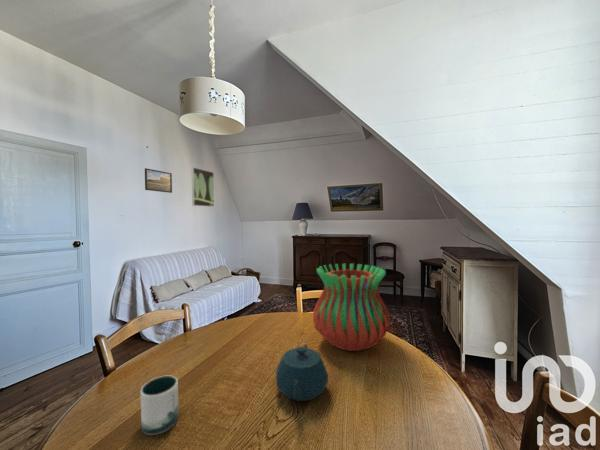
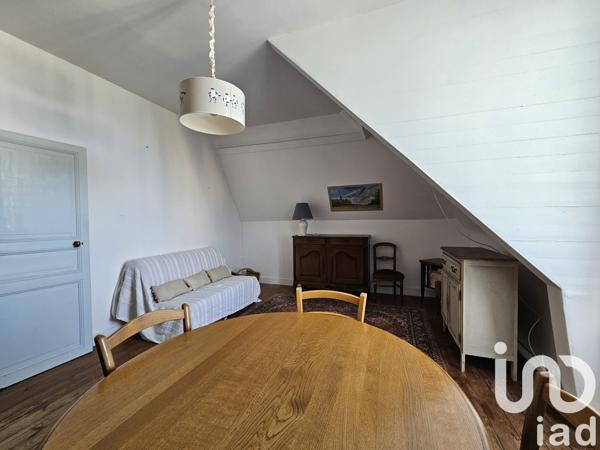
- vase [312,263,390,352]
- mug [140,375,180,436]
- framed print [144,167,173,194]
- teapot [275,343,329,402]
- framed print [191,166,215,208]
